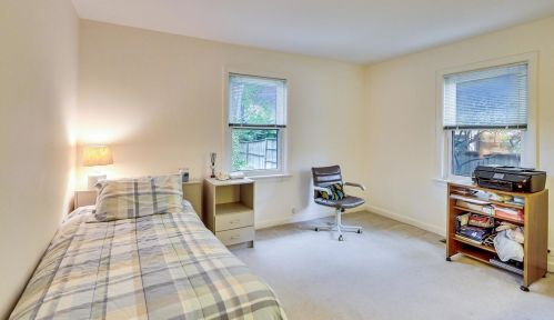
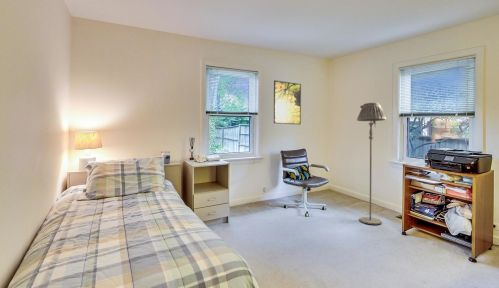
+ floor lamp [356,102,387,225]
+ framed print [273,79,302,126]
